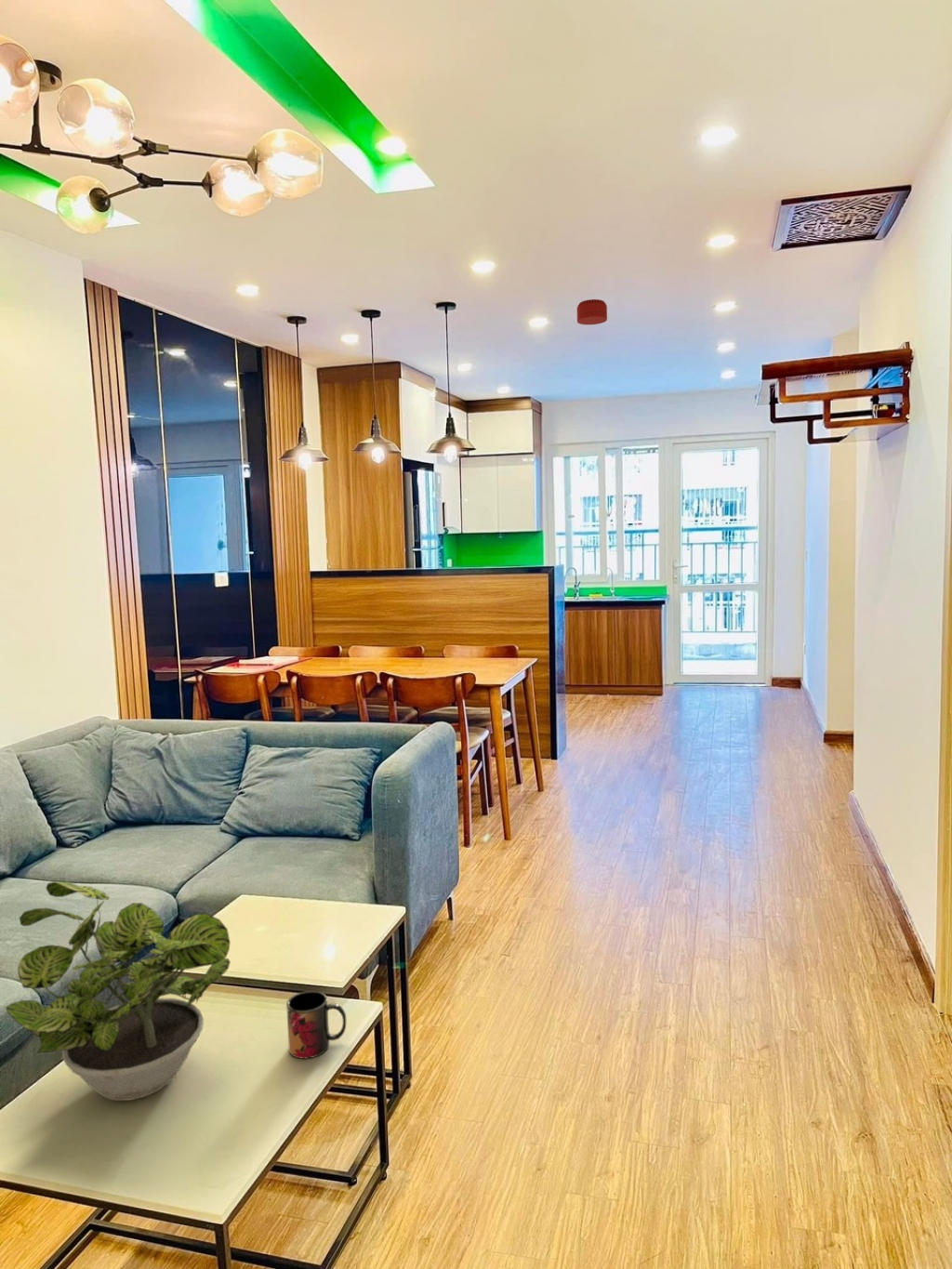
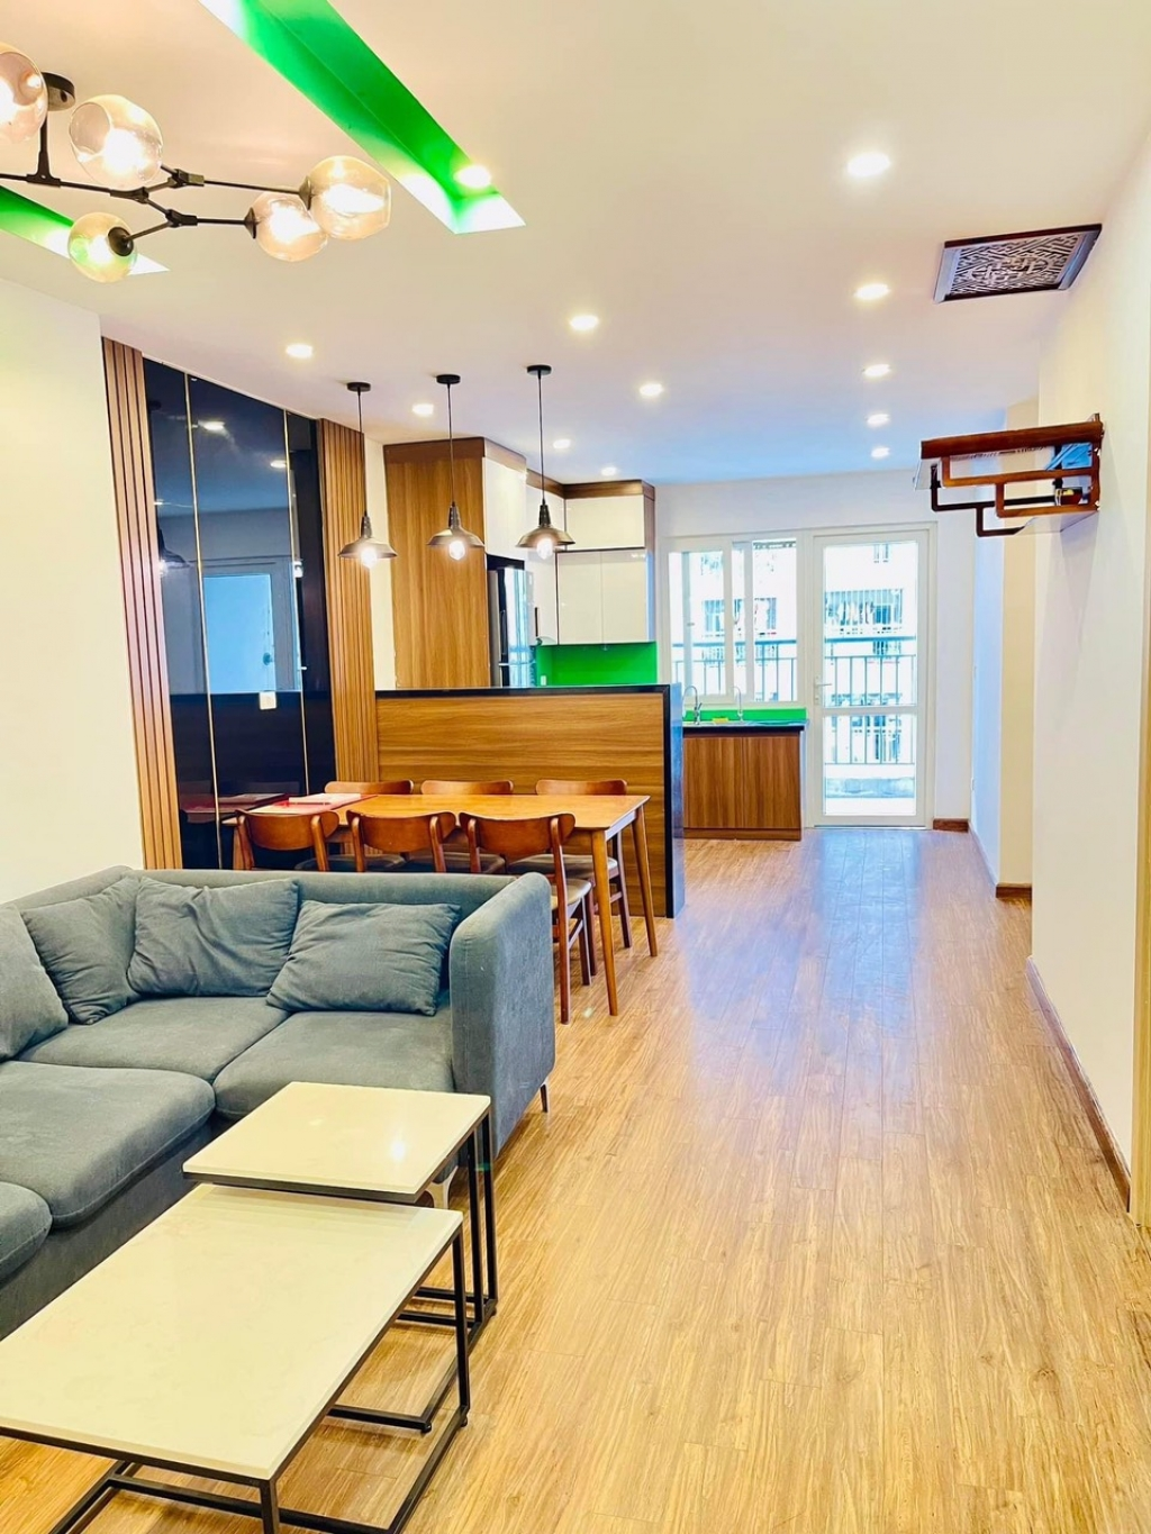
- smoke detector [576,298,608,325]
- mug [285,990,347,1060]
- potted plant [5,880,231,1102]
